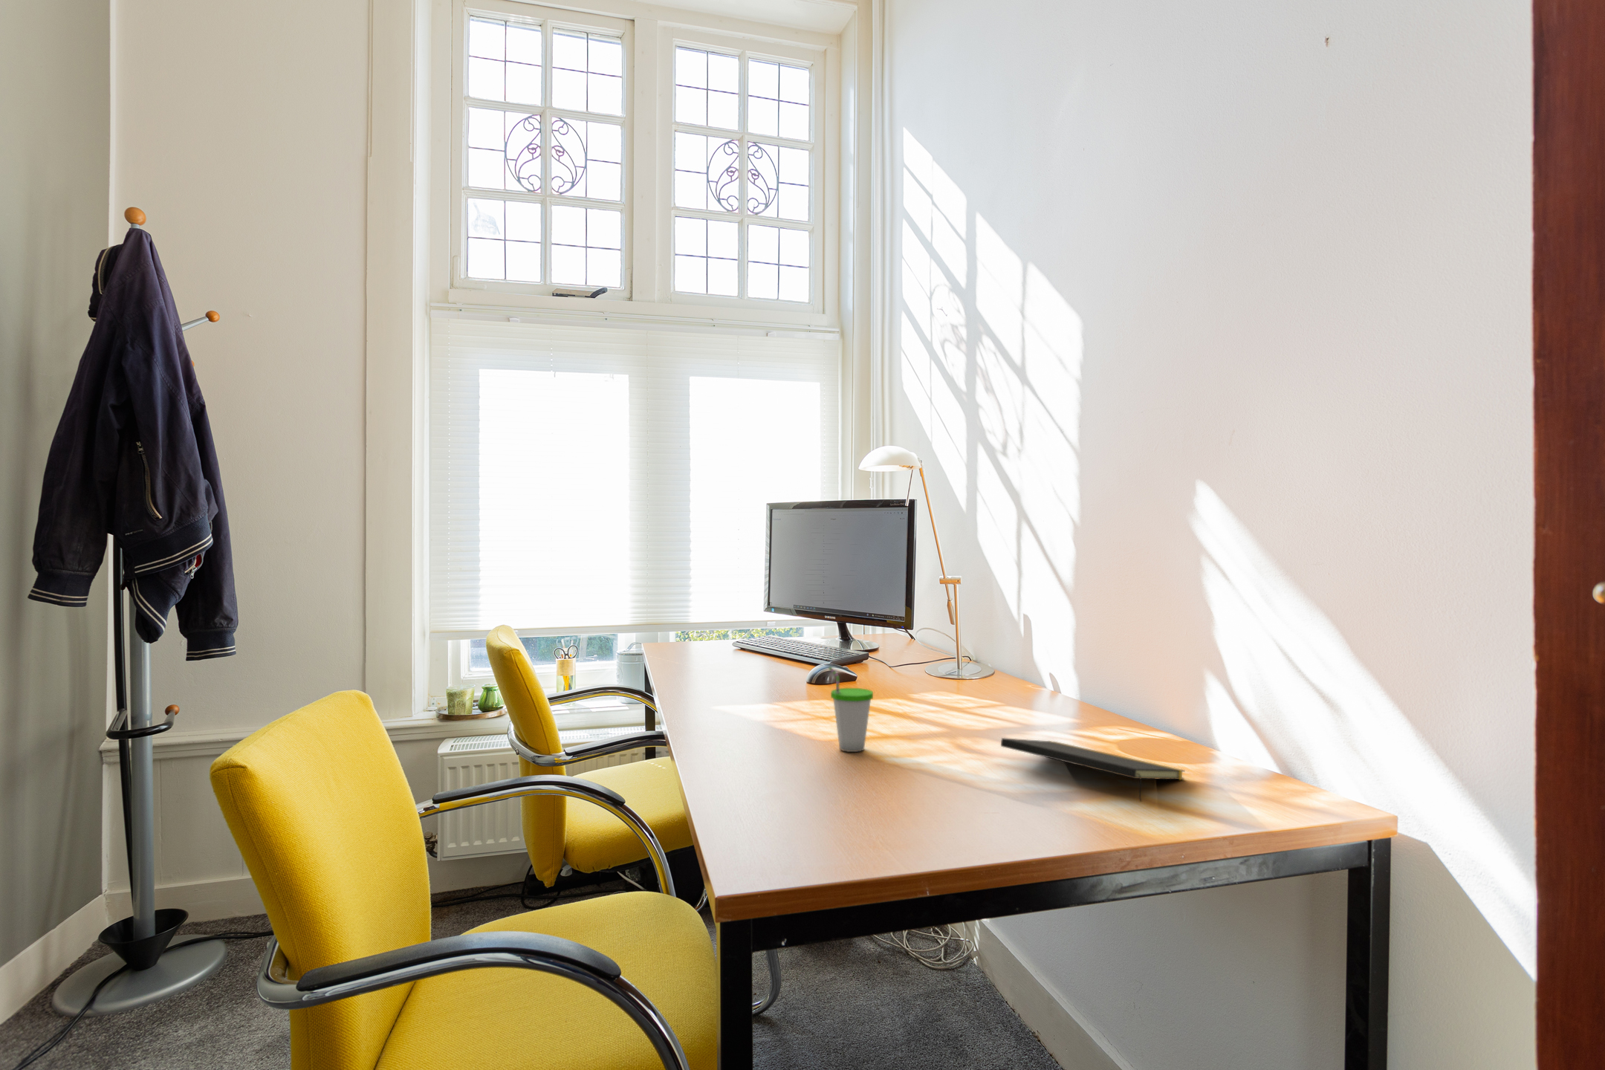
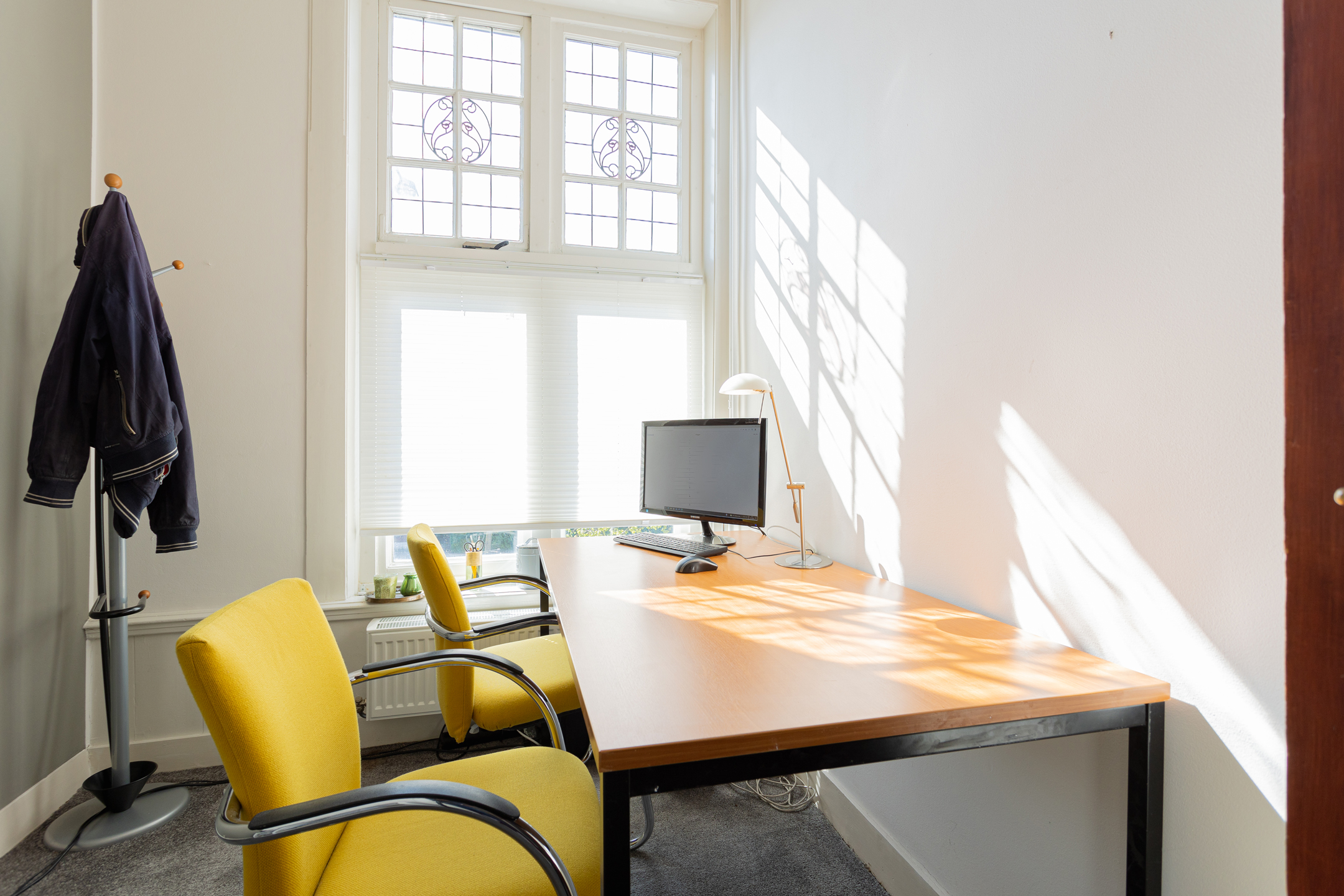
- notepad [1001,737,1186,802]
- cup [828,666,874,752]
